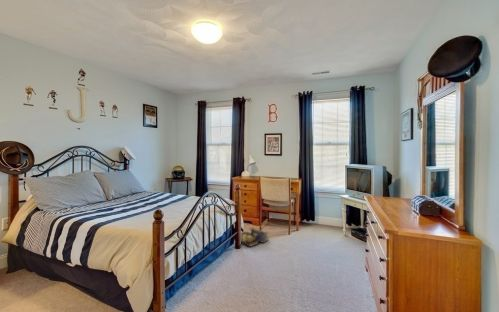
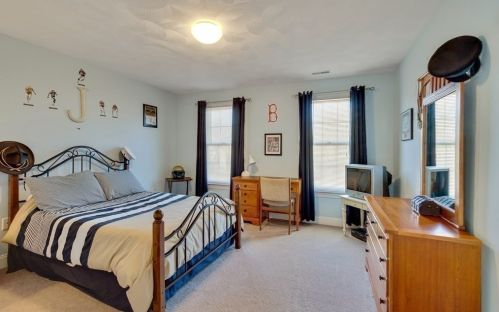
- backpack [240,226,270,248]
